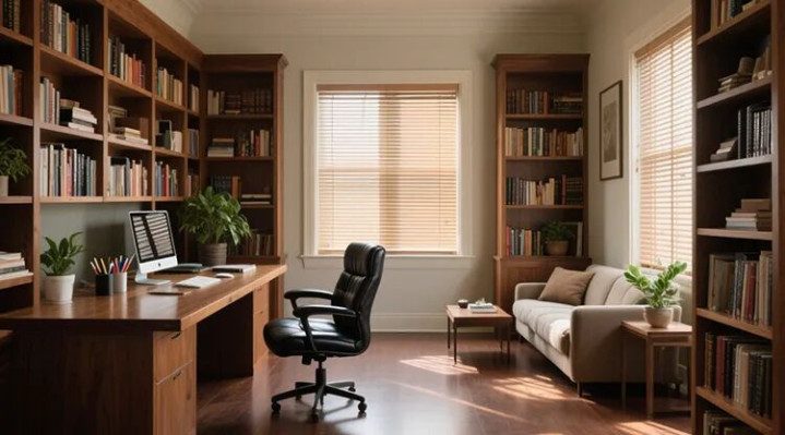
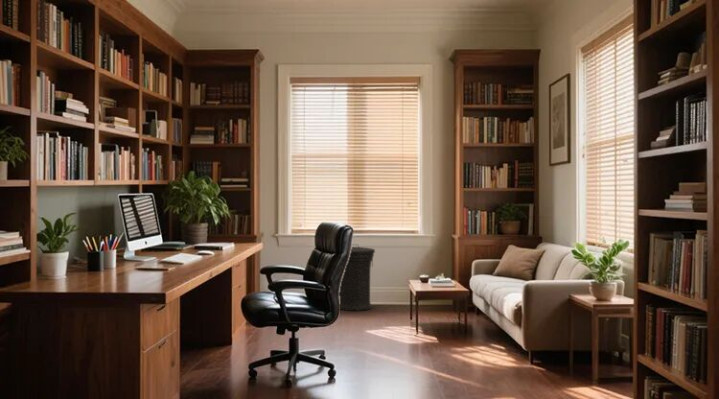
+ trash can [338,243,376,312]
